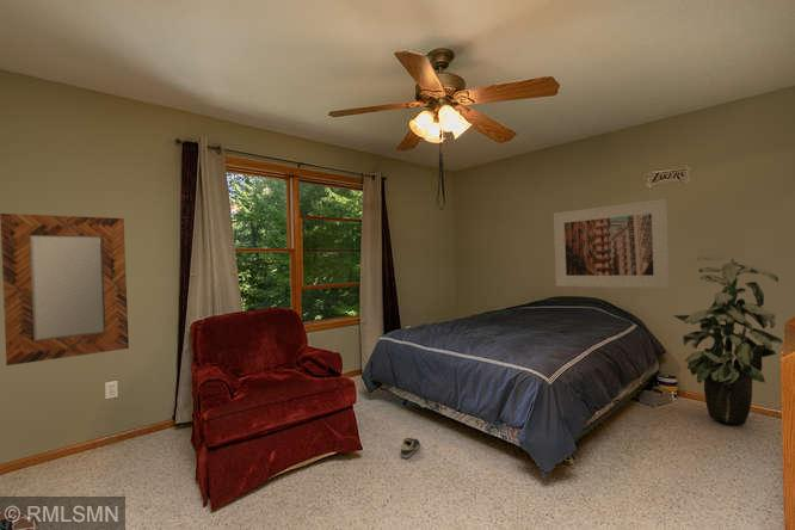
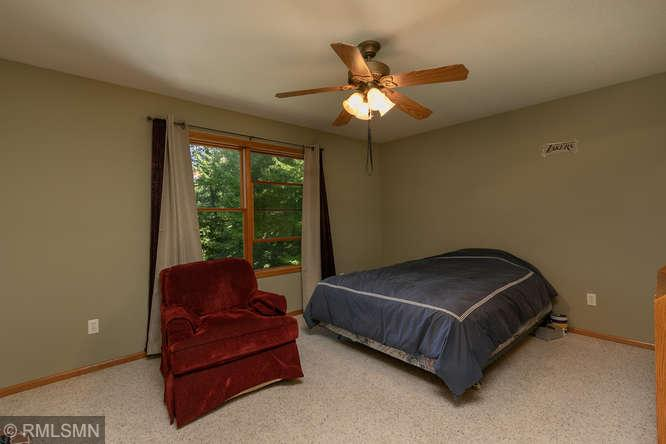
- home mirror [0,212,130,366]
- sneaker [400,437,421,460]
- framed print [553,198,671,289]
- indoor plant [672,254,784,425]
